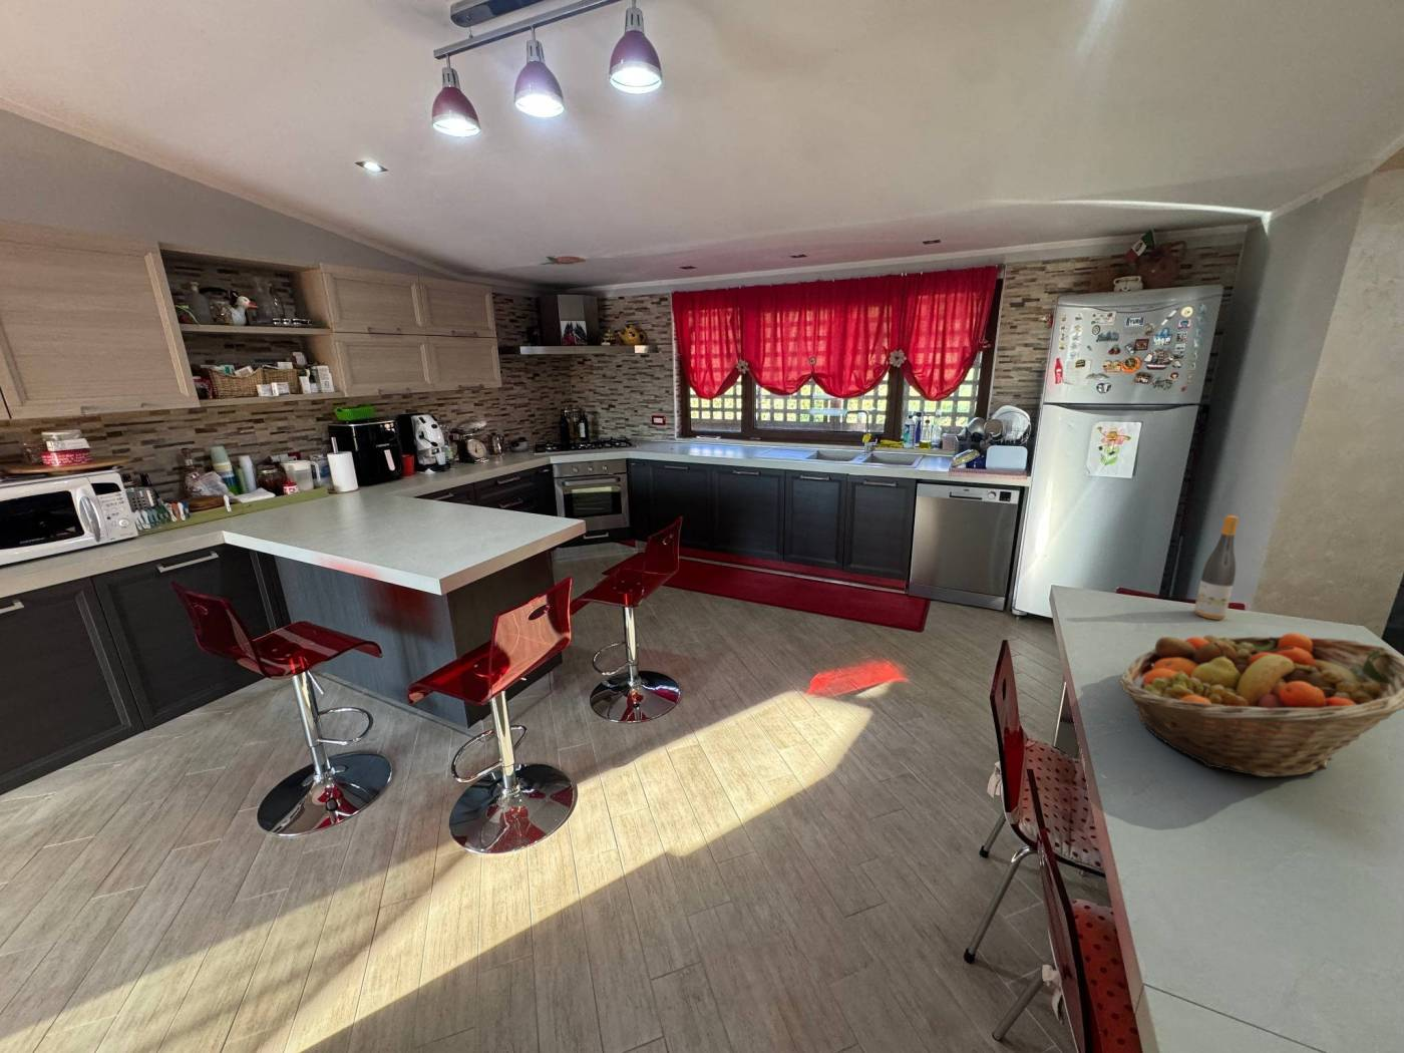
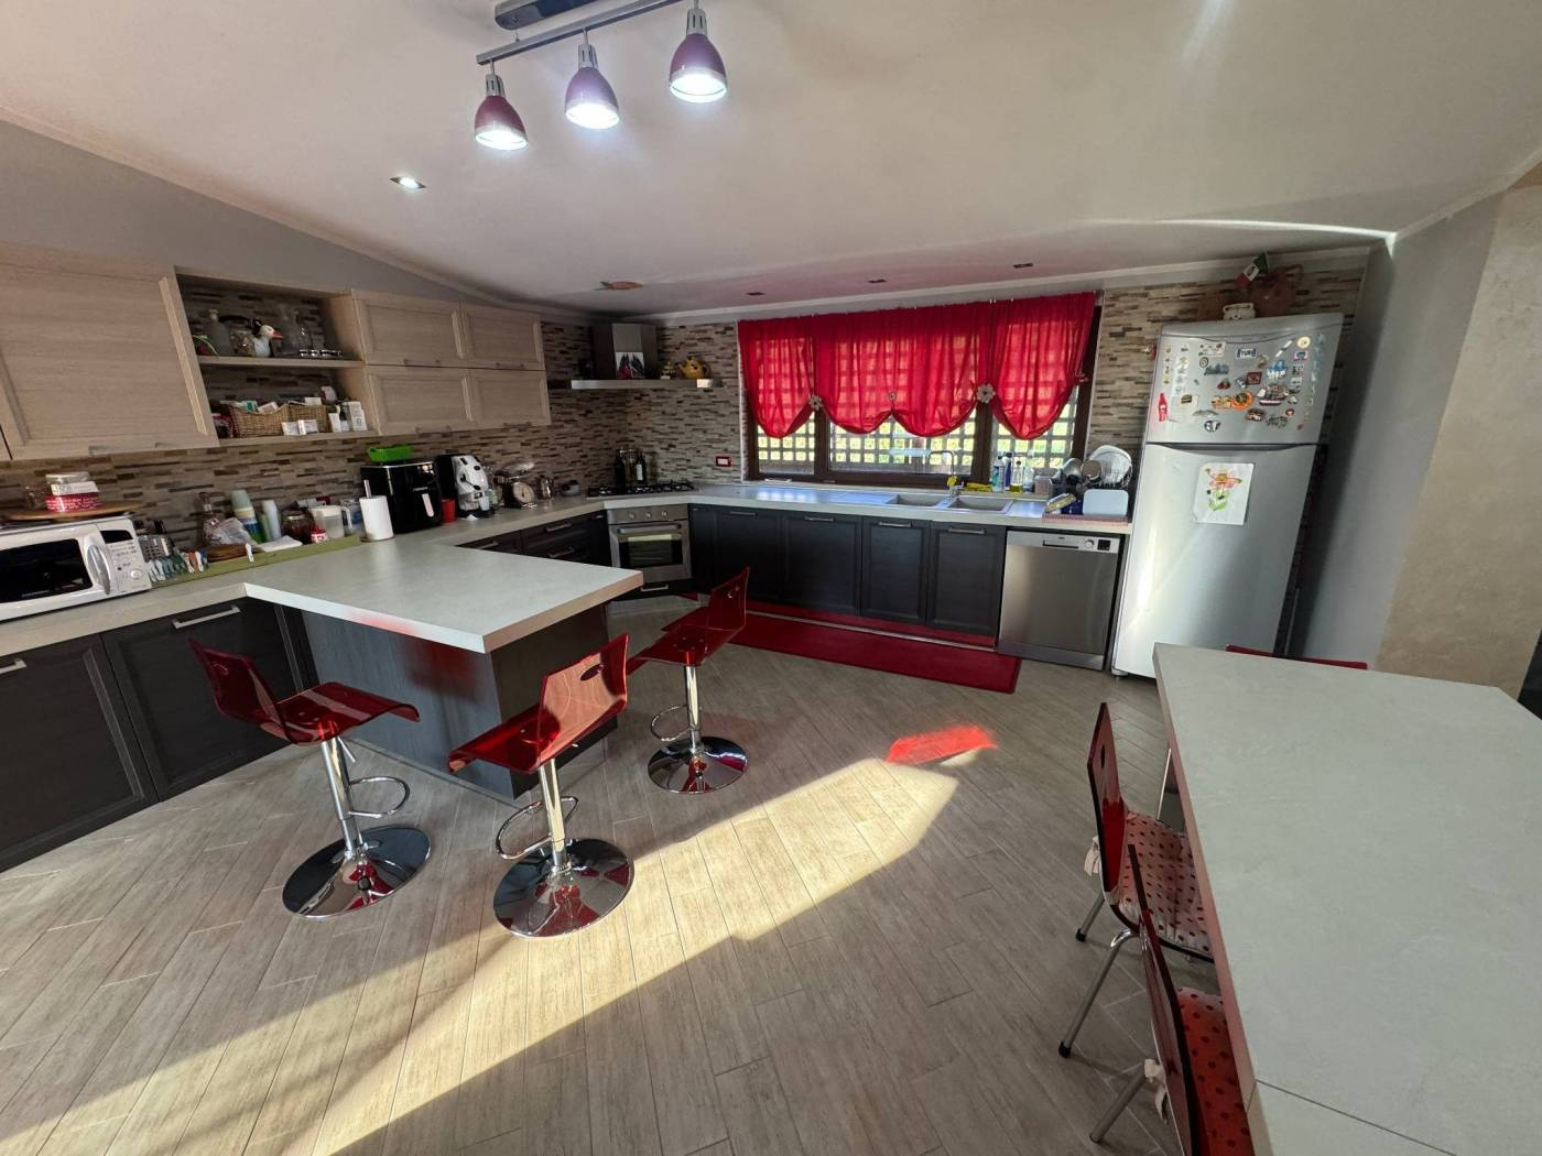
- fruit basket [1118,632,1404,779]
- wine bottle [1194,514,1239,621]
